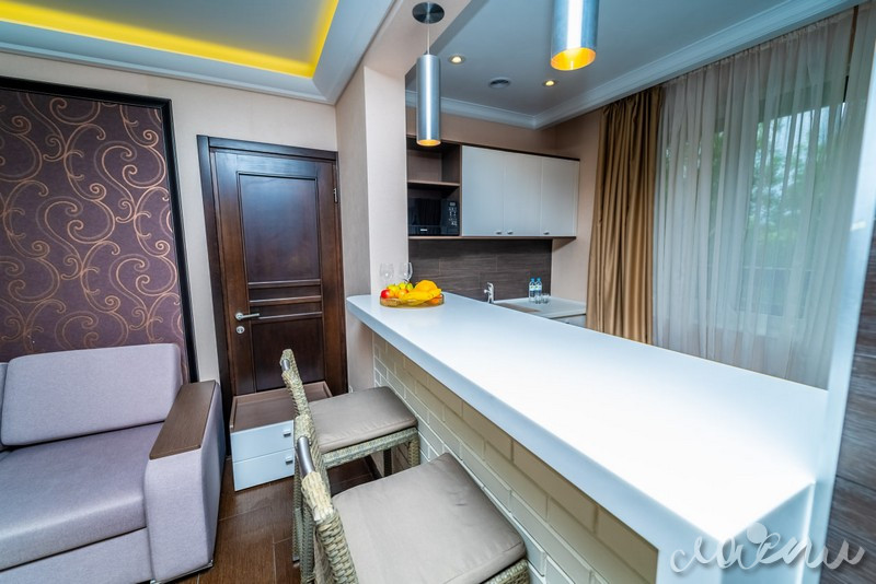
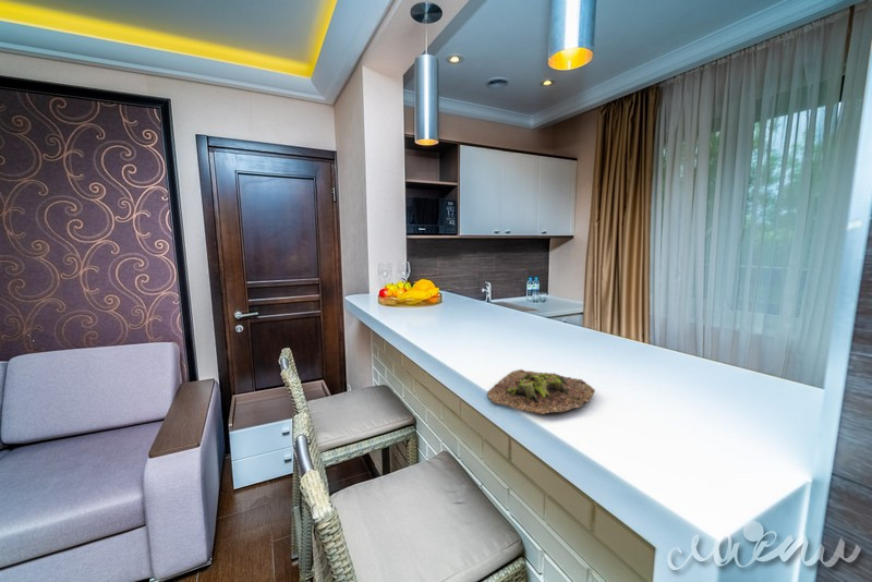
+ succulent plant [486,368,596,415]
